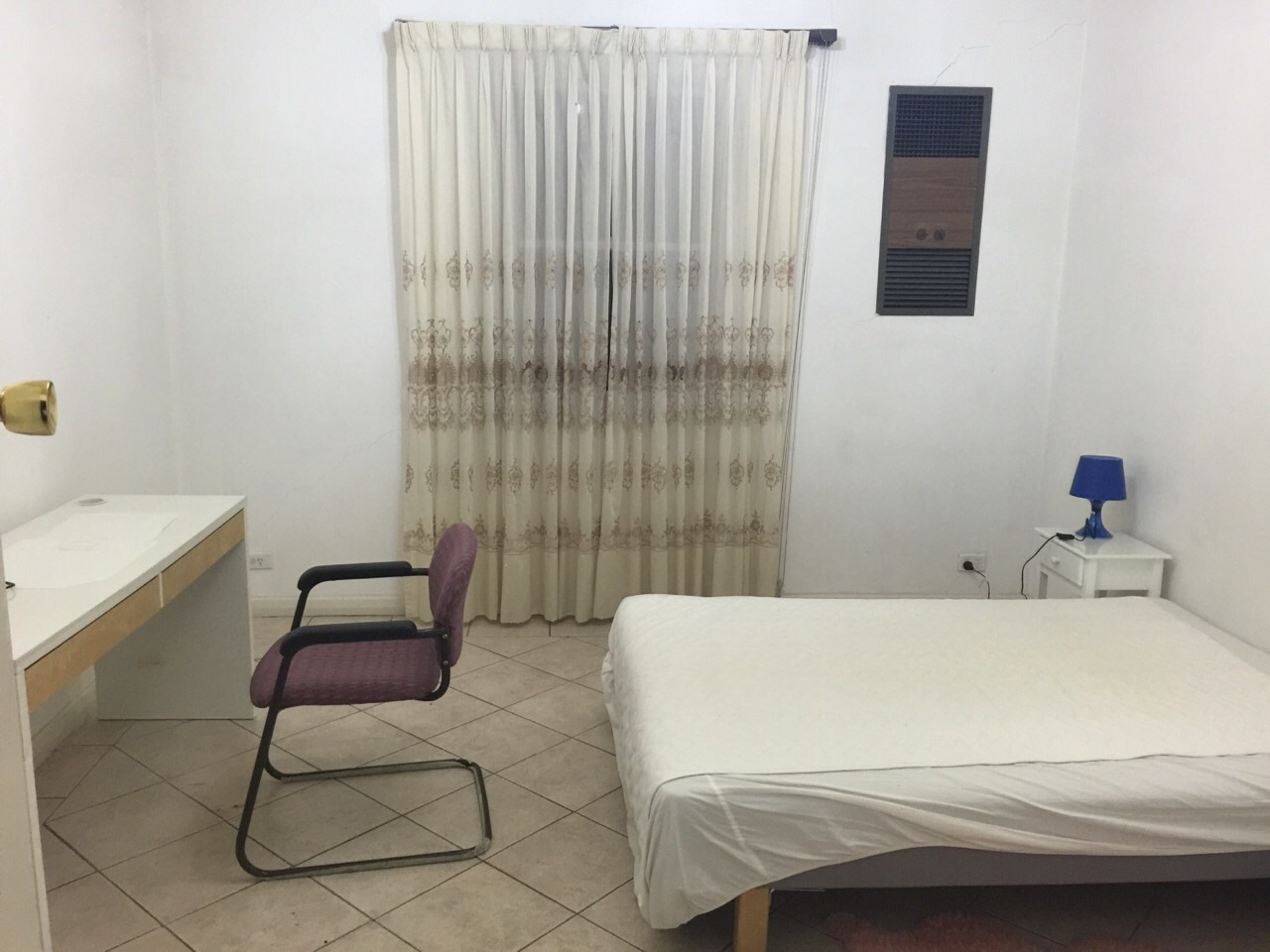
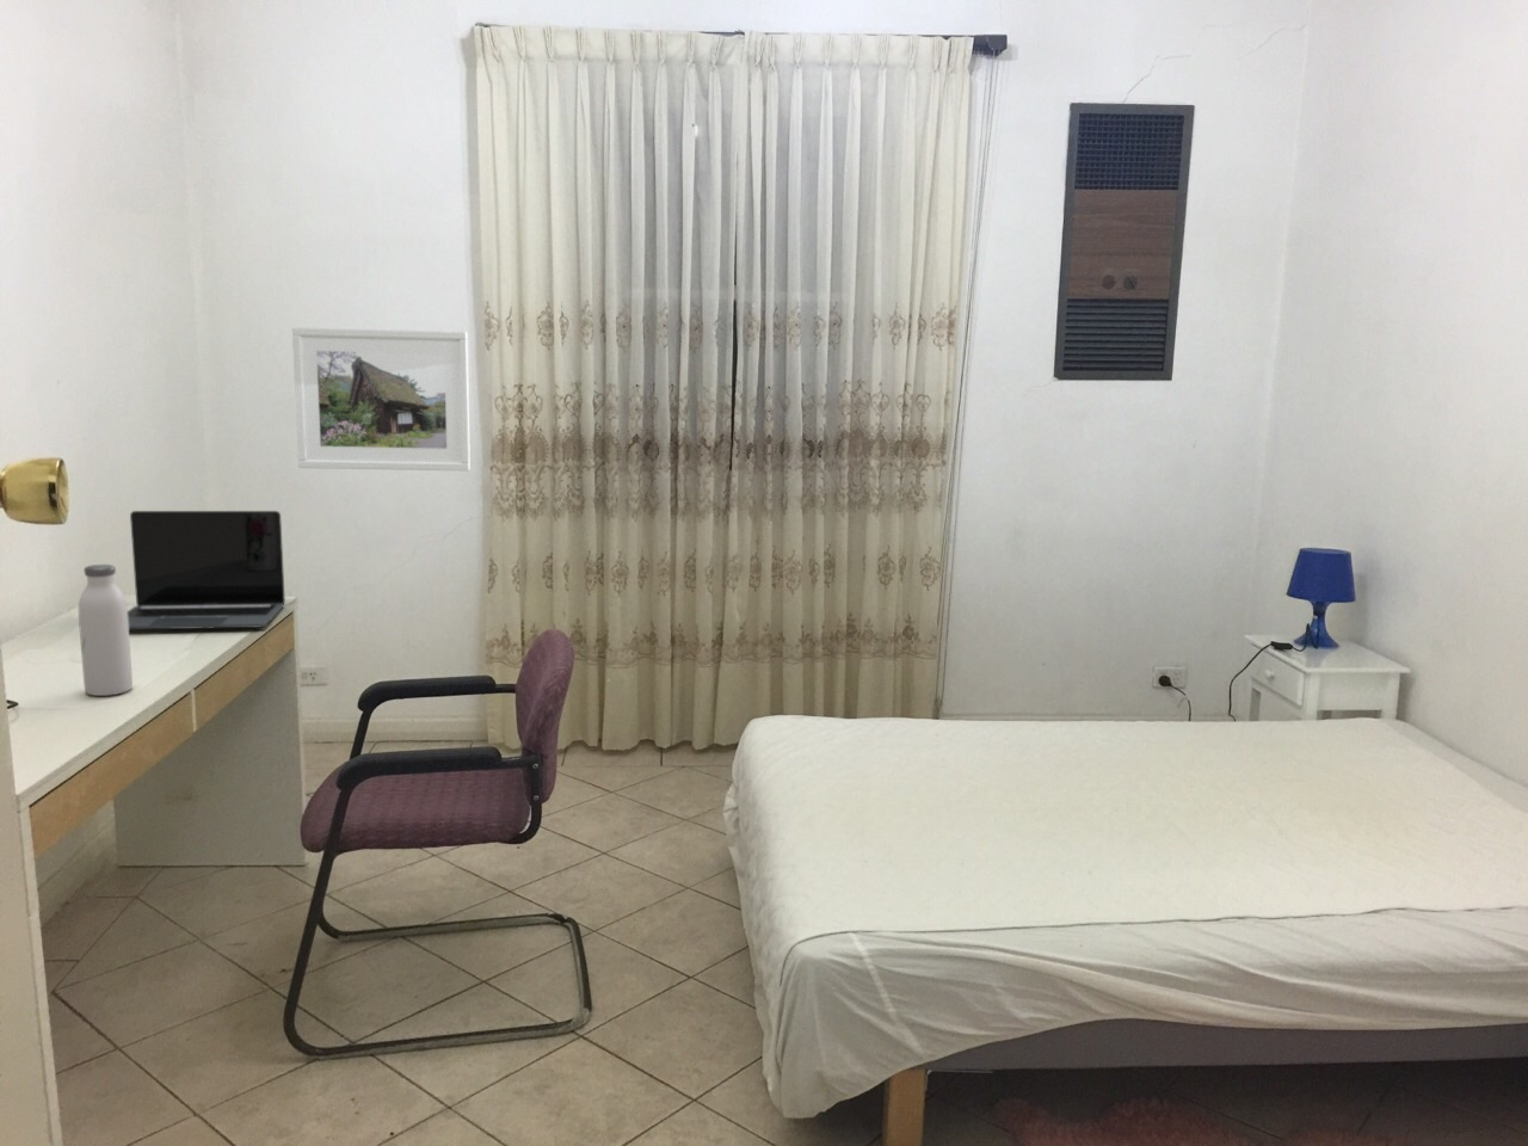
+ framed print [291,326,472,472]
+ water bottle [77,563,134,697]
+ laptop [128,509,286,632]
